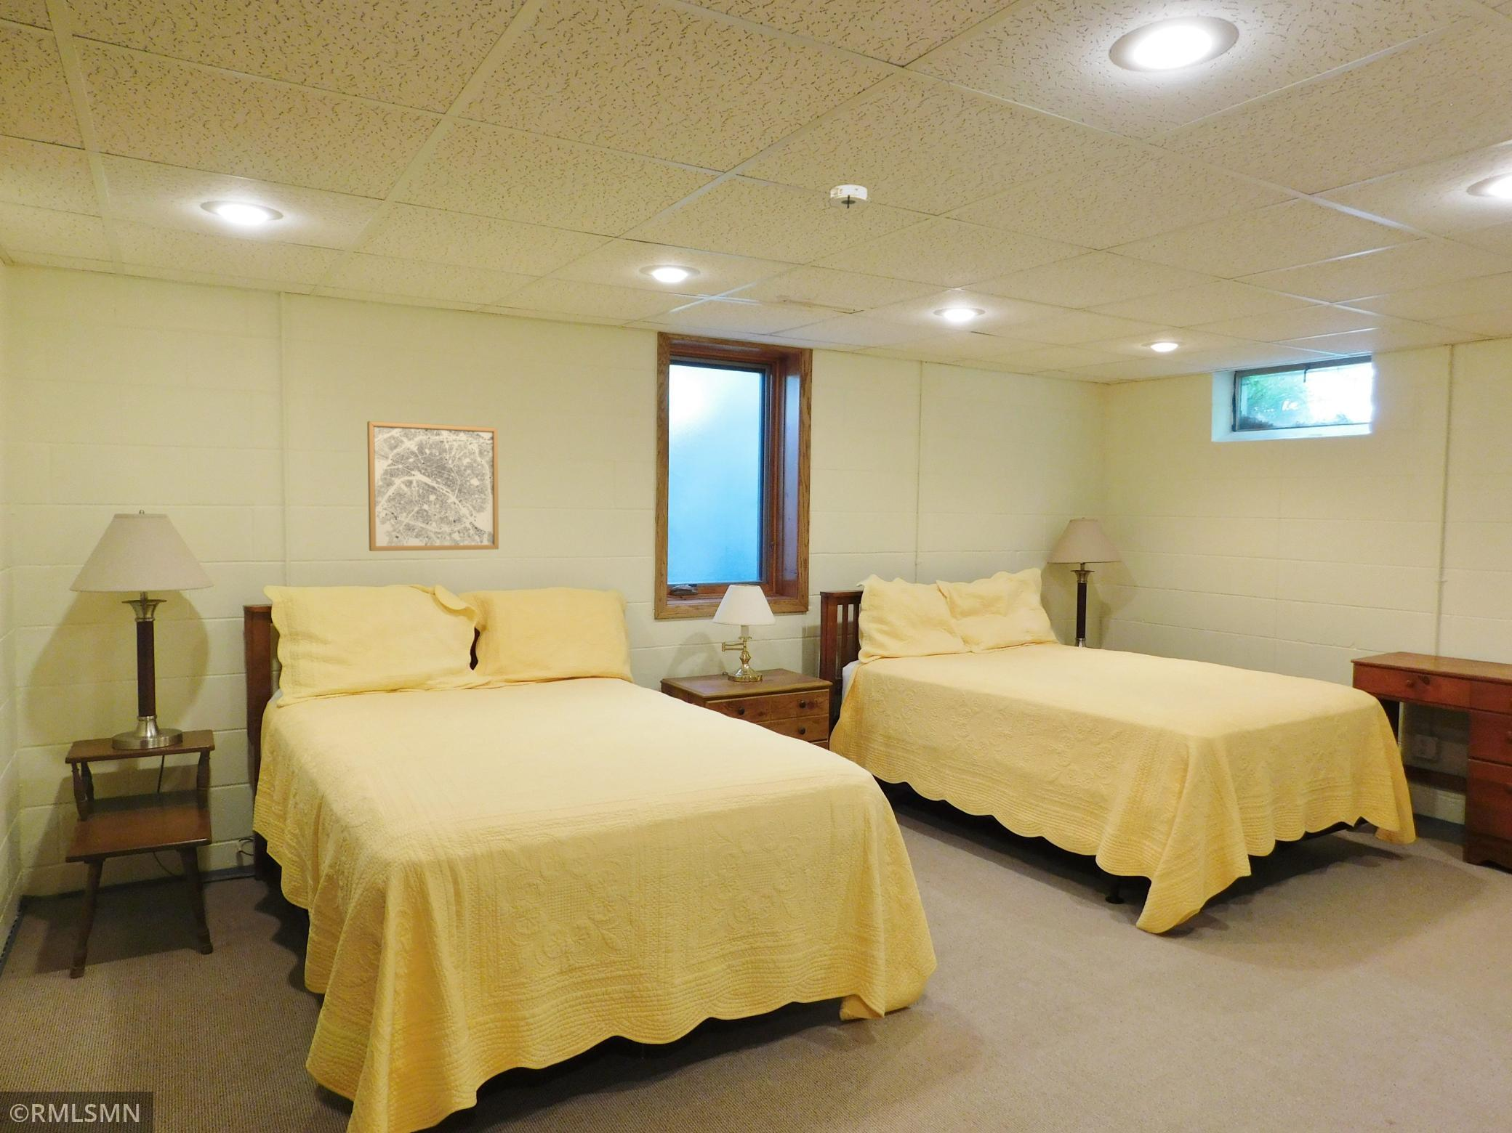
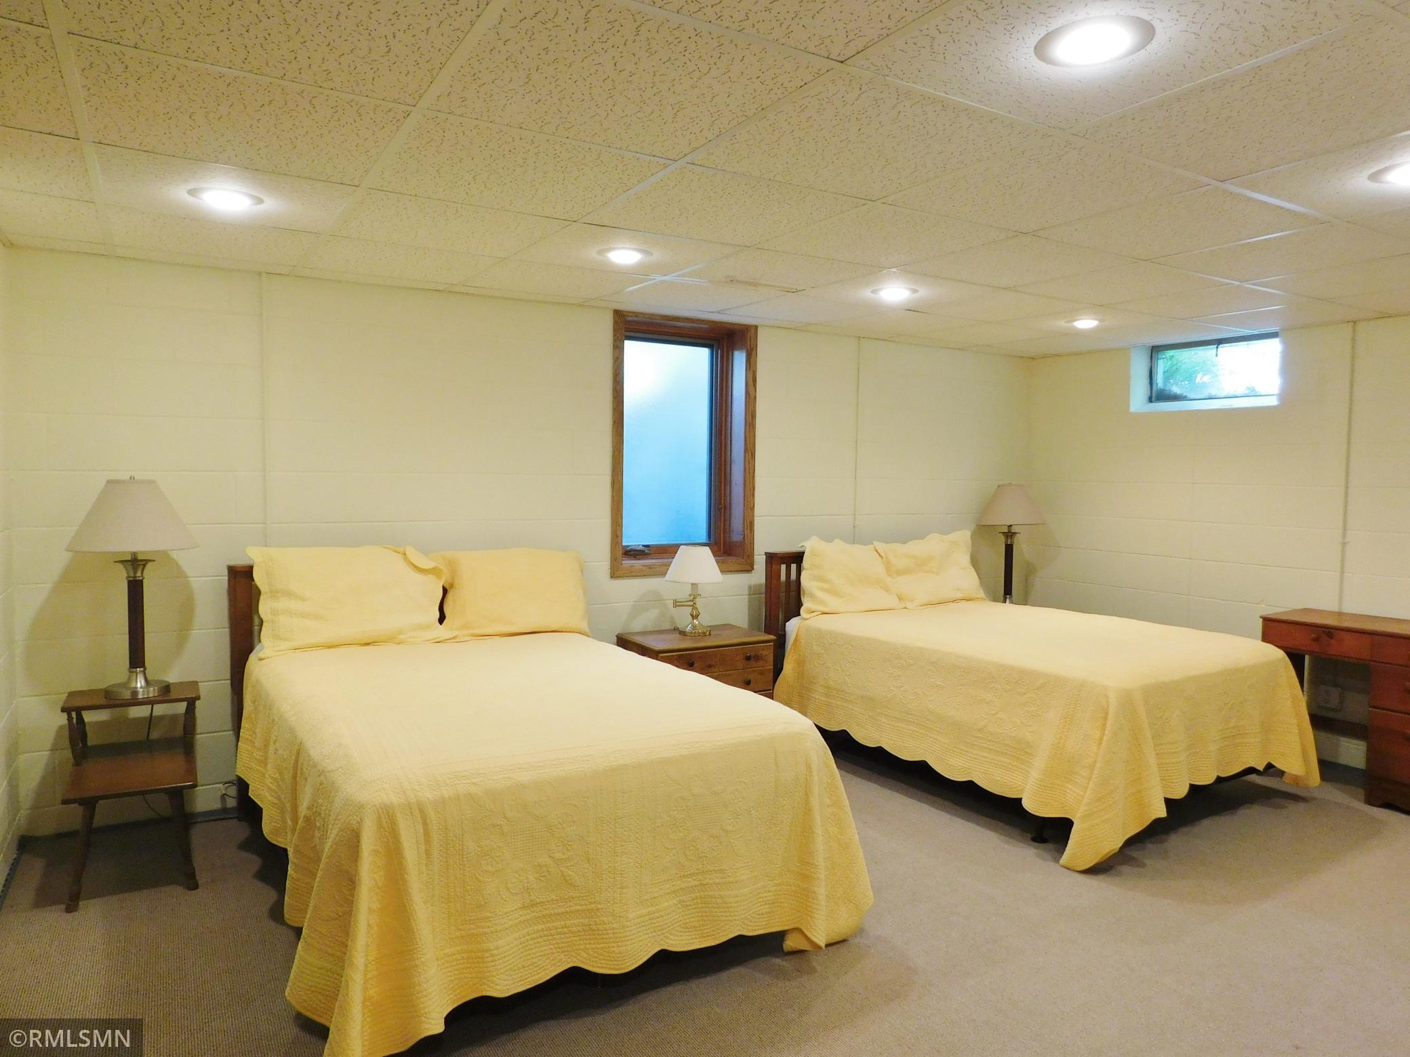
- wall art [367,420,499,552]
- smoke detector [823,184,871,211]
